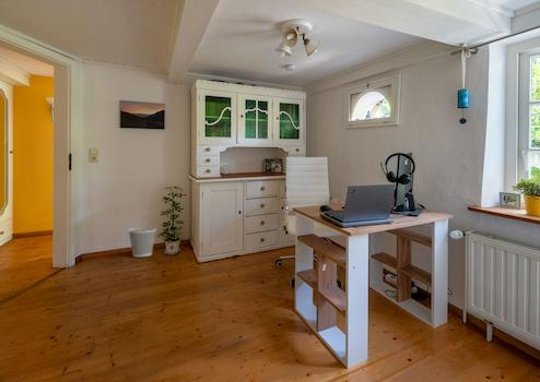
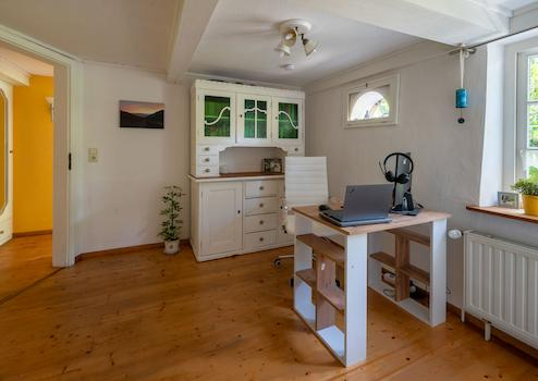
- wastebasket [127,226,157,258]
